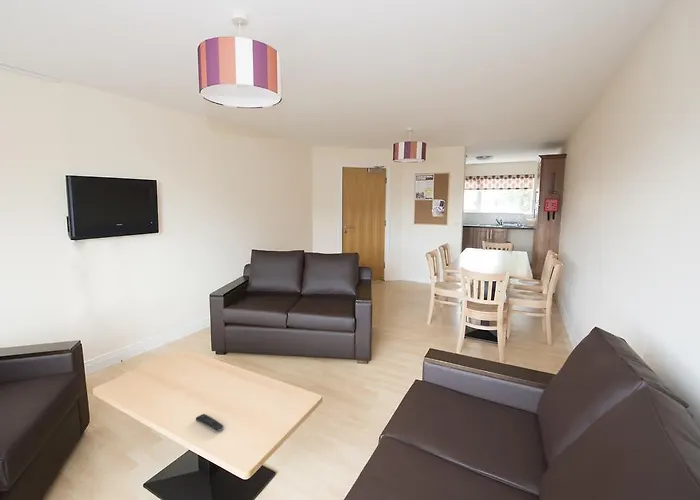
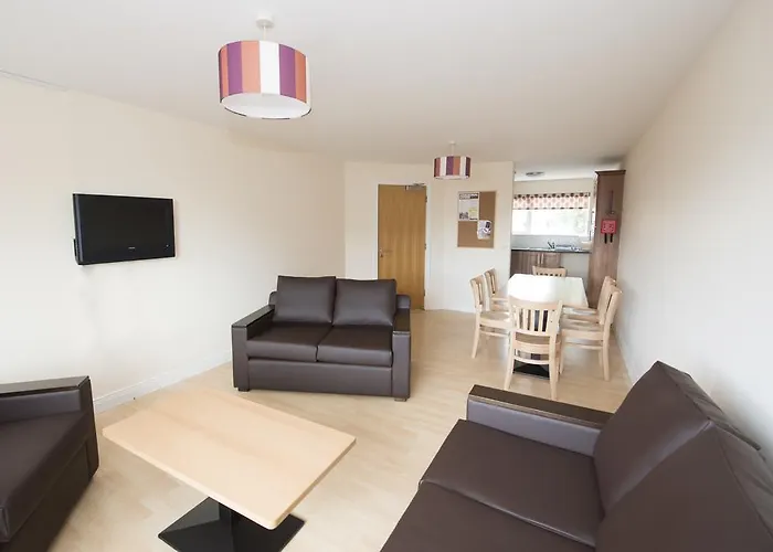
- remote control [195,413,224,432]
